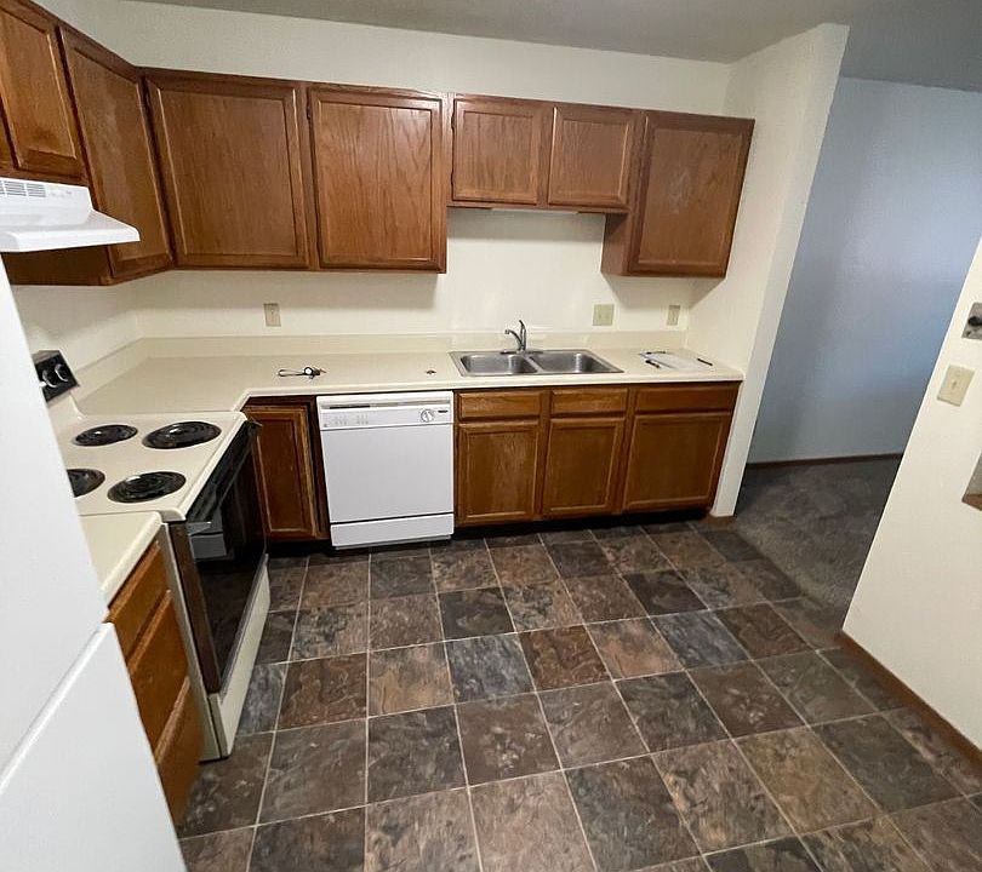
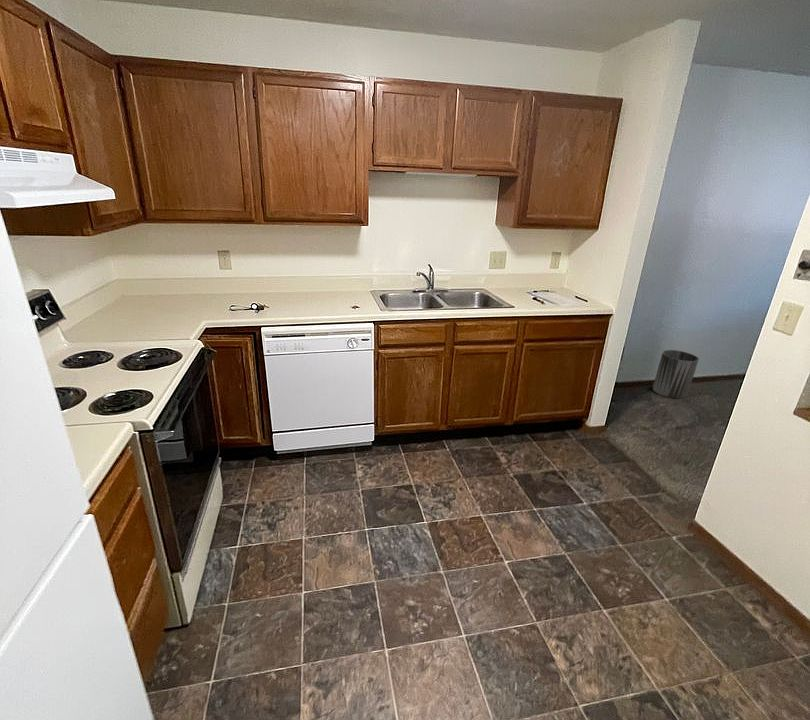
+ trash can [652,349,700,400]
